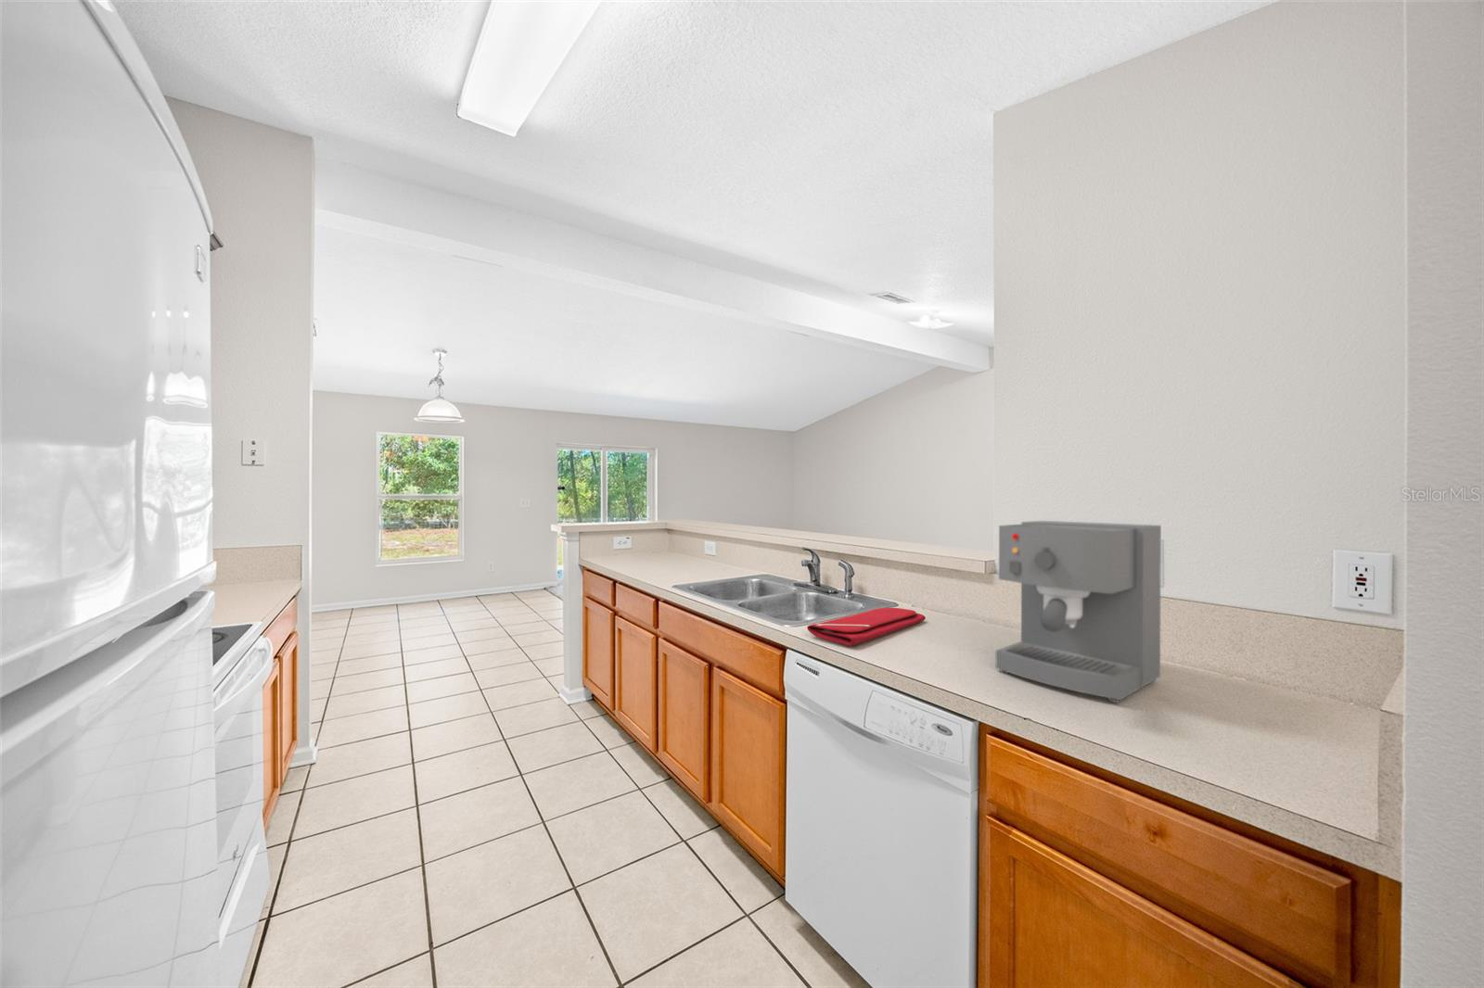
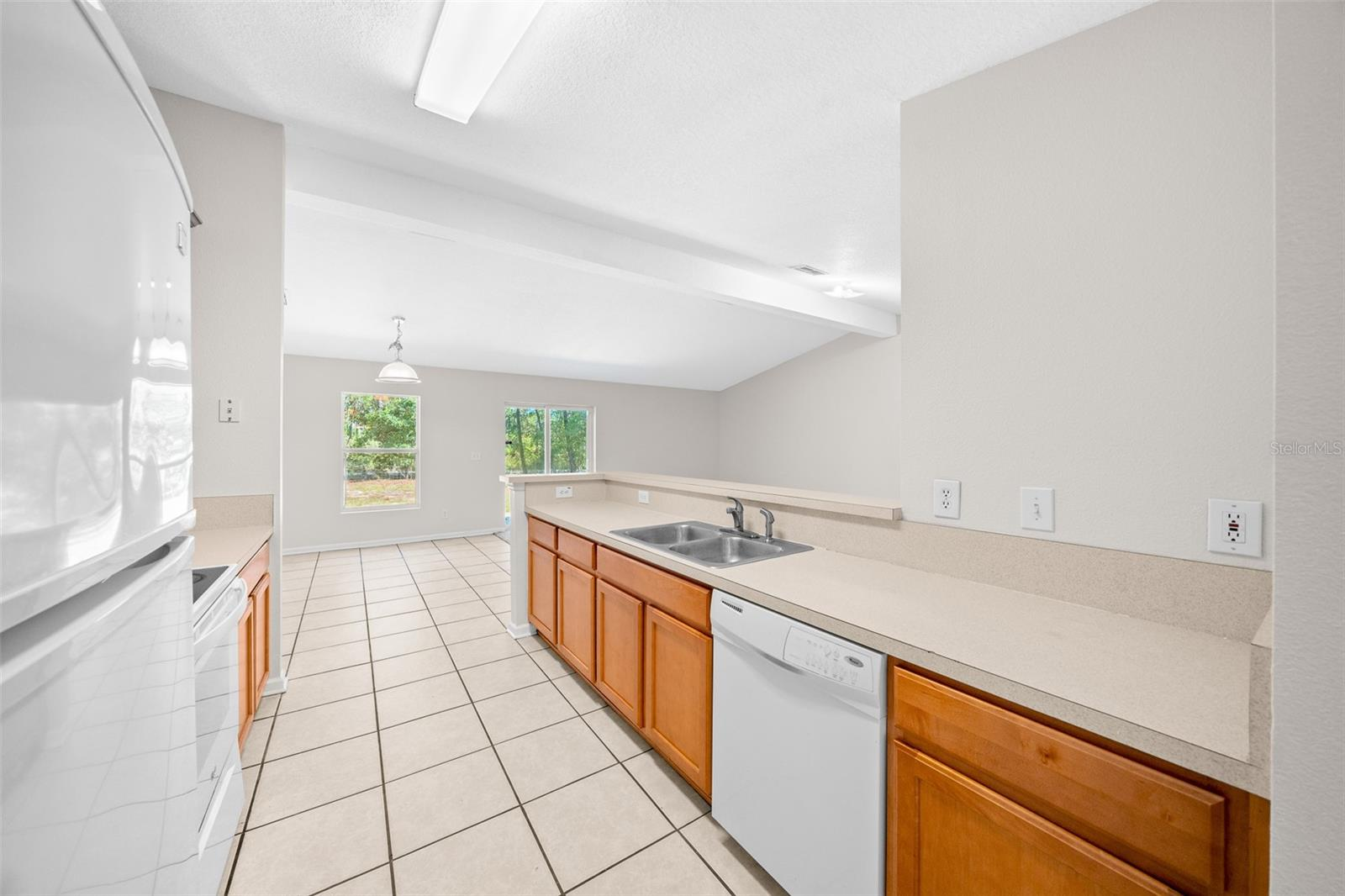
- dish drying mat [807,608,927,647]
- coffee maker [994,520,1162,704]
